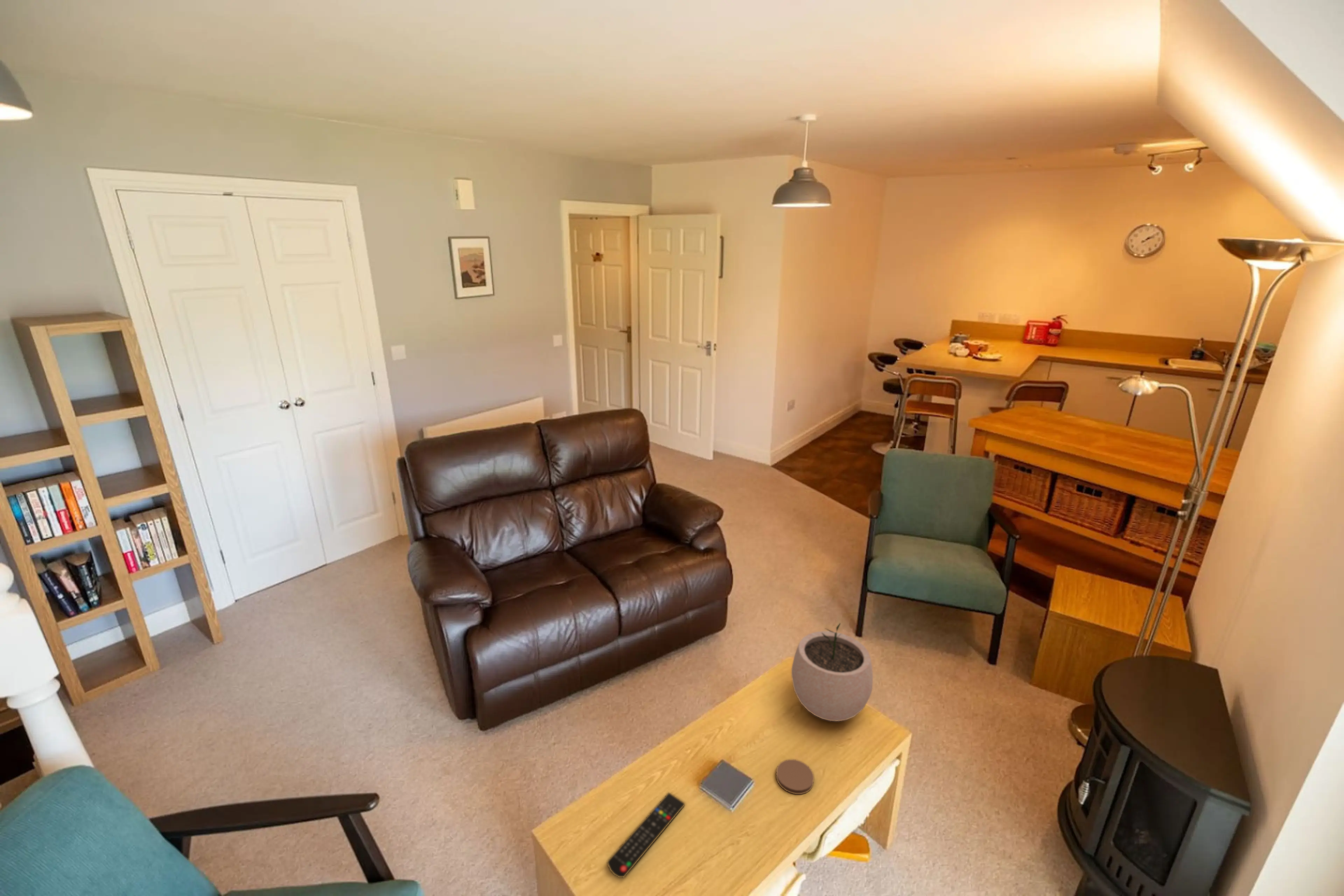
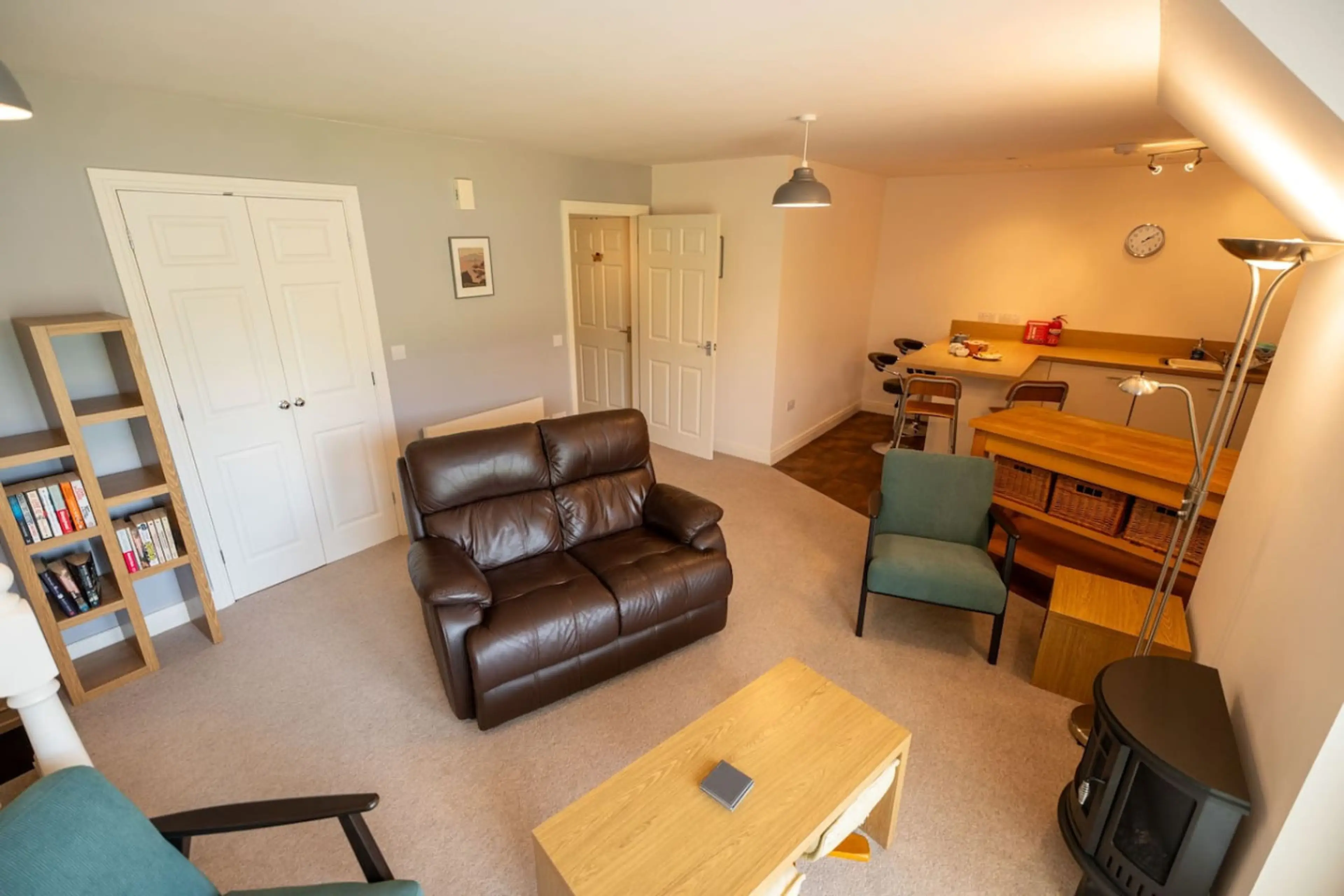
- plant pot [791,622,873,722]
- coaster [776,759,814,794]
- remote control [607,792,685,878]
